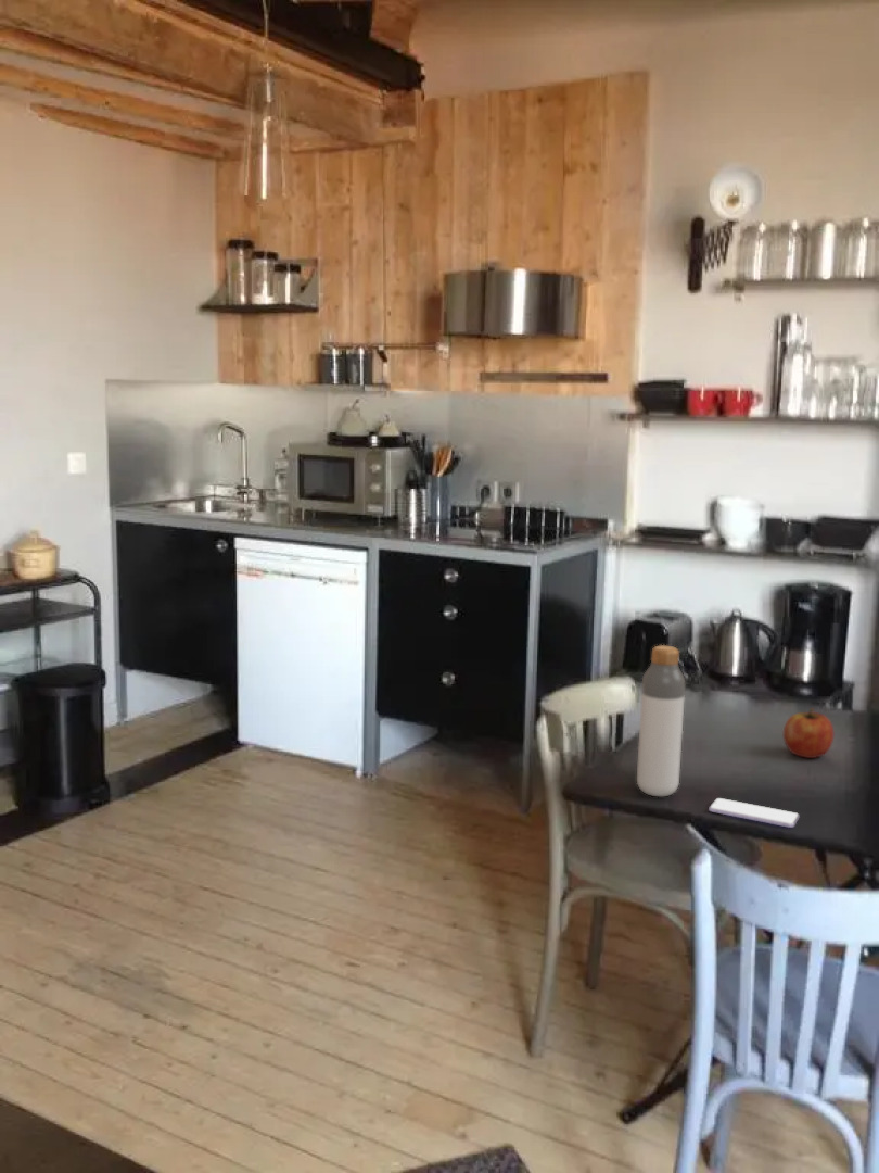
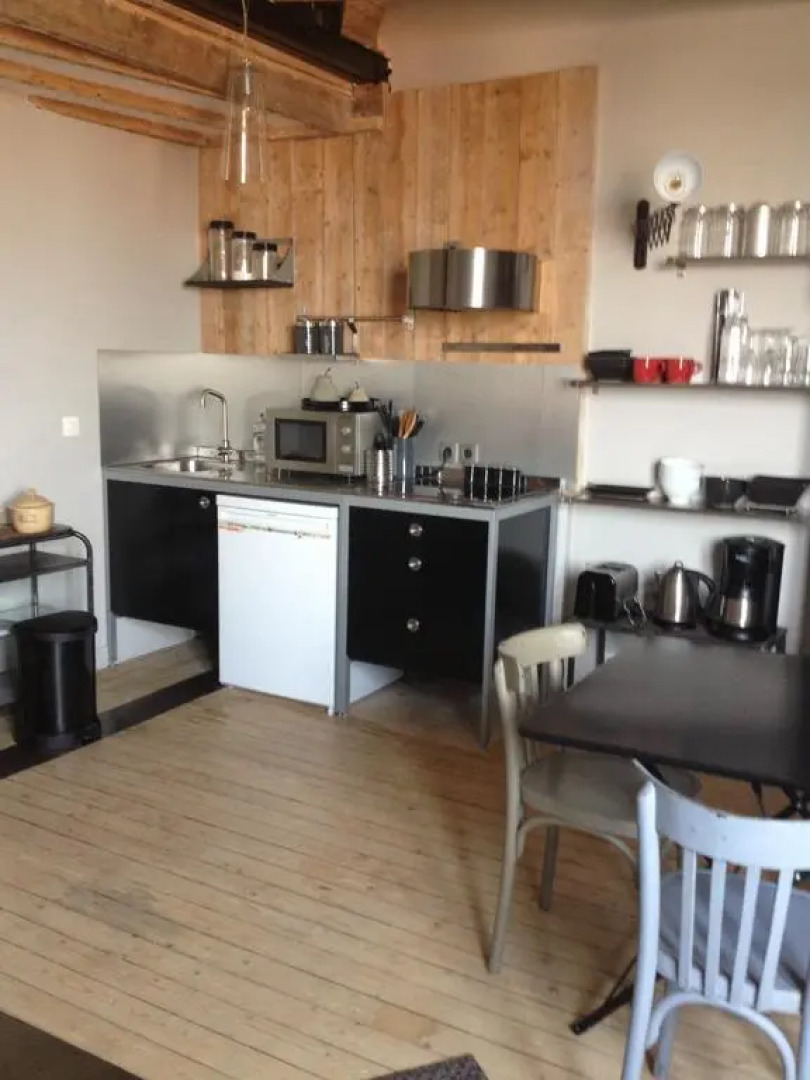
- fruit [782,707,835,759]
- smartphone [708,797,801,829]
- bottle [636,644,686,797]
